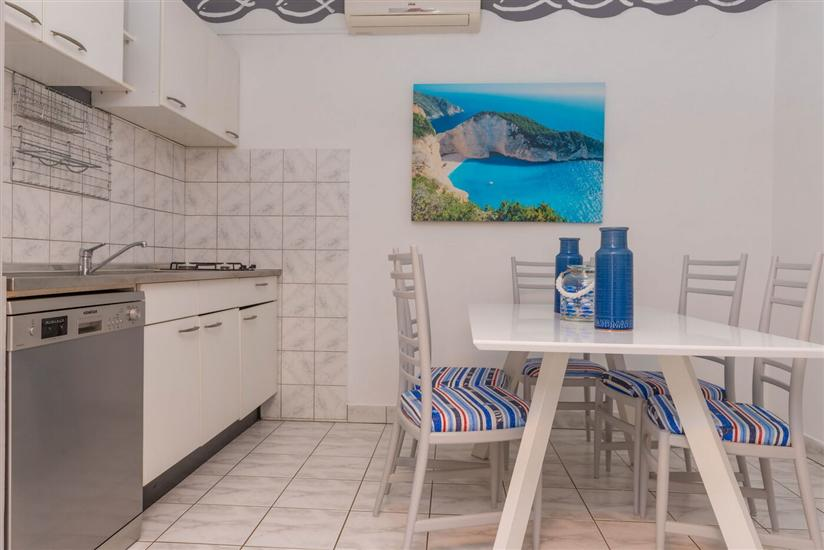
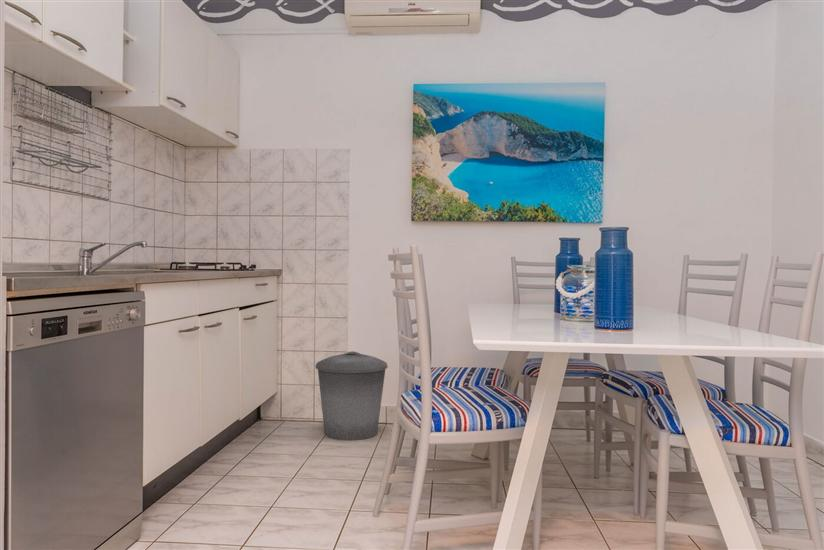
+ trash can [315,350,388,441]
